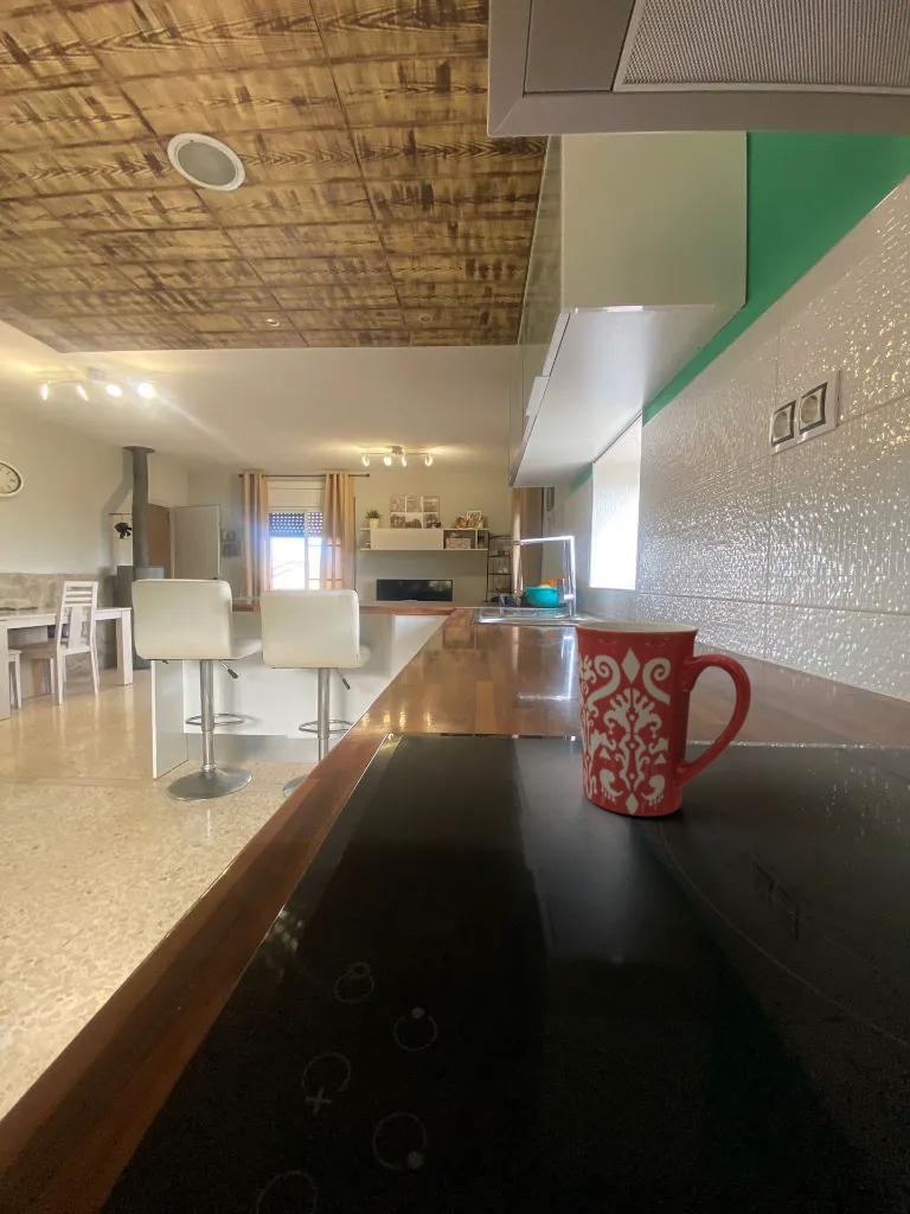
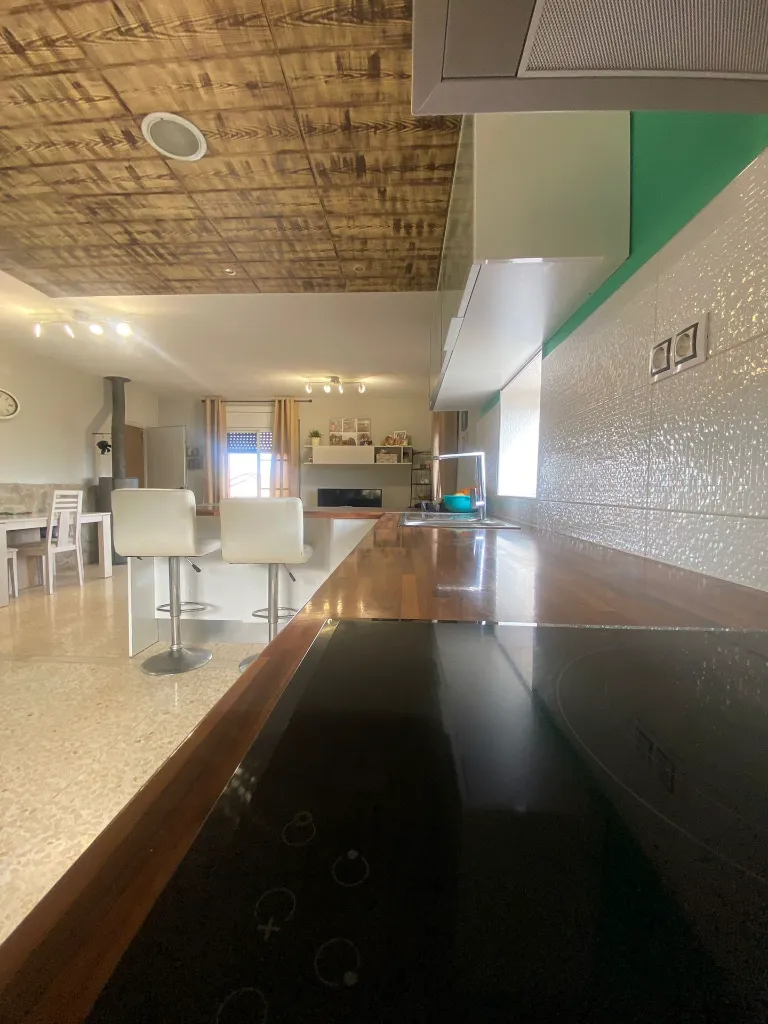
- mug [573,620,752,817]
